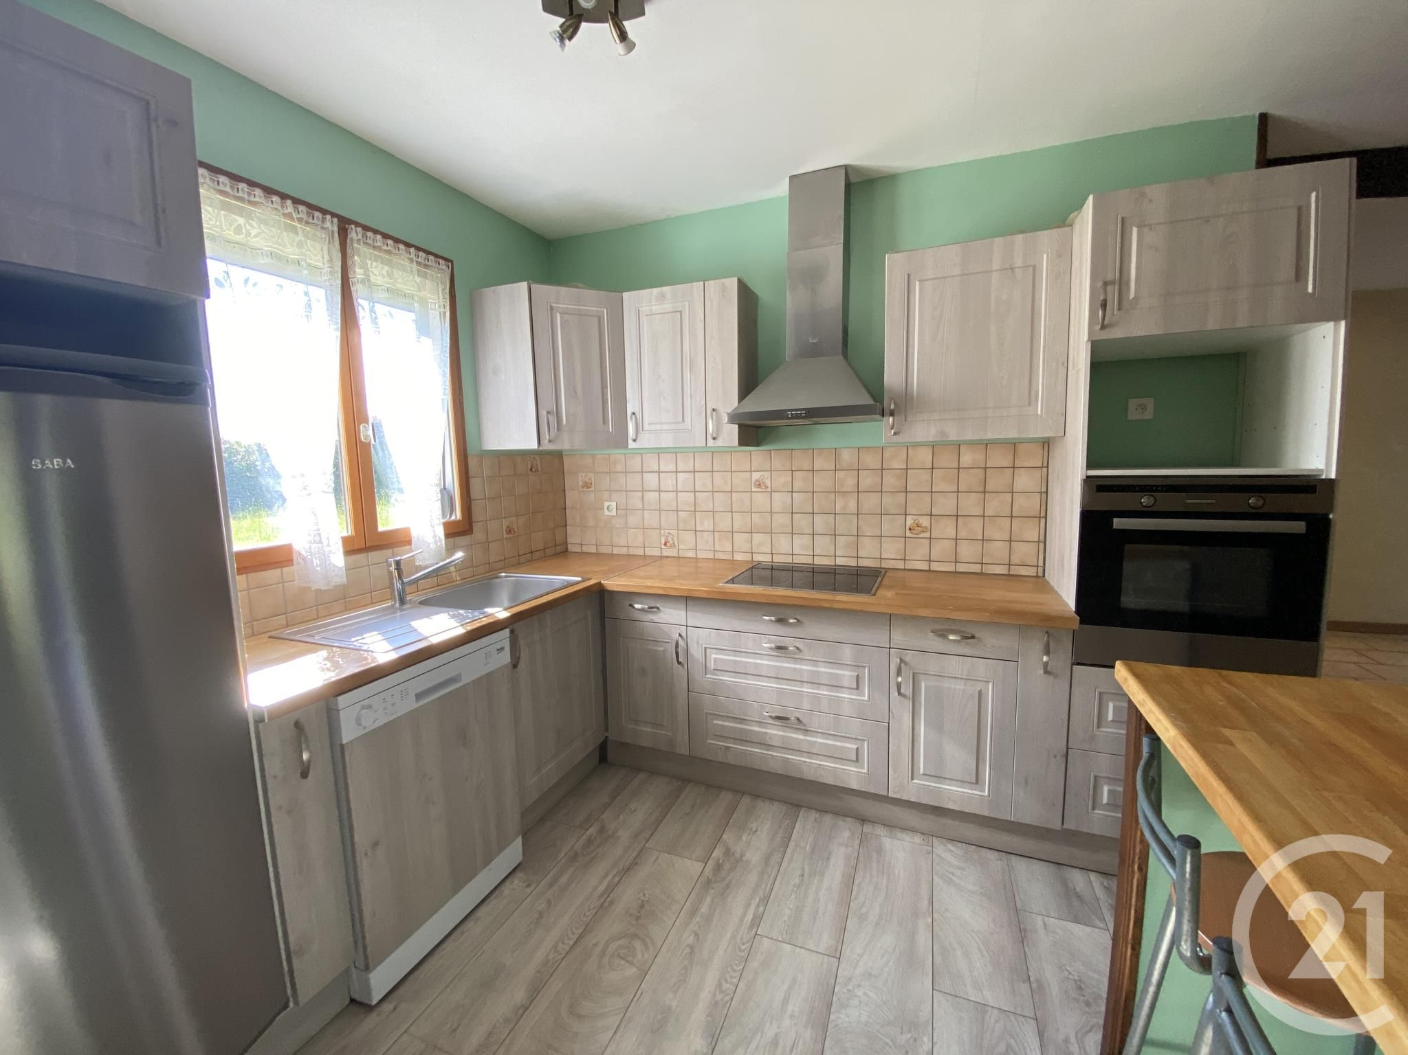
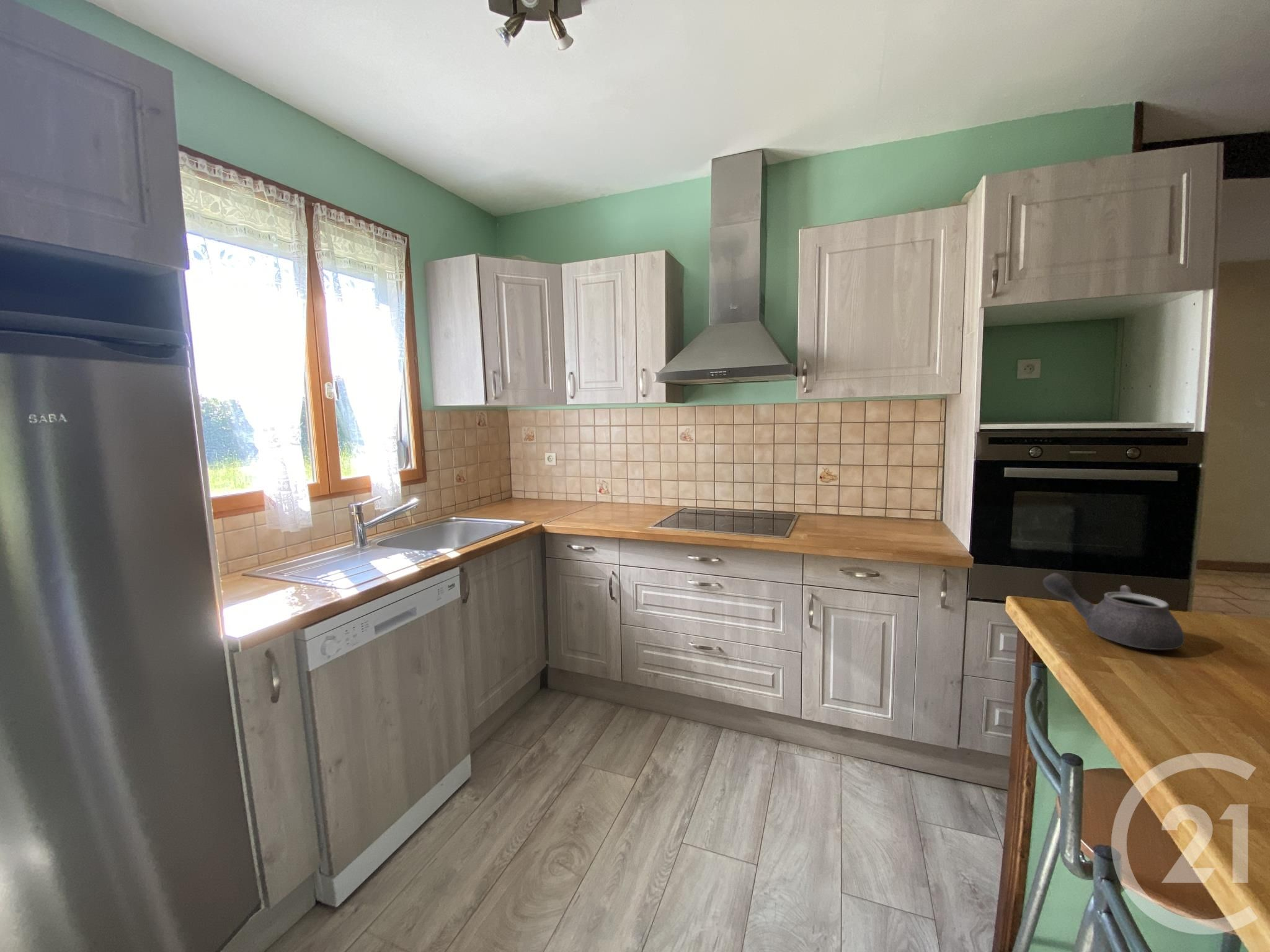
+ teapot [1042,572,1185,650]
